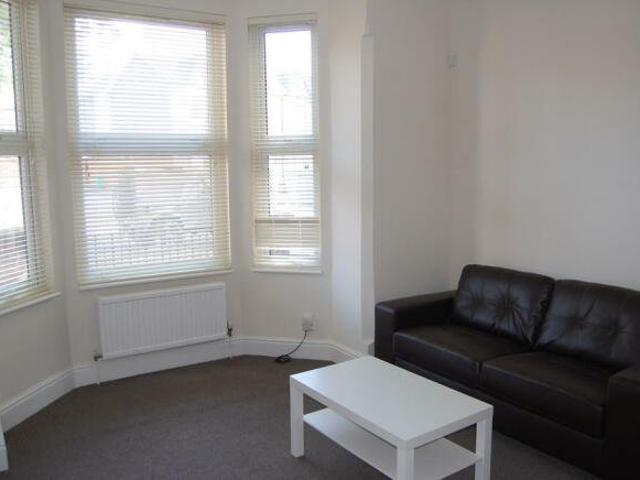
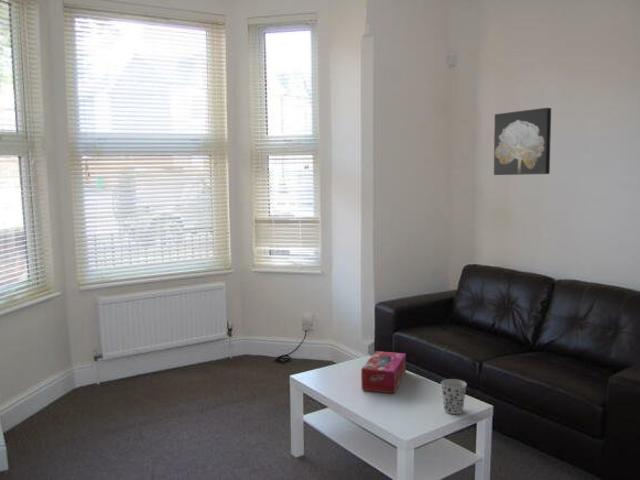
+ wall art [493,107,552,176]
+ cup [440,378,468,415]
+ tissue box [360,350,407,394]
